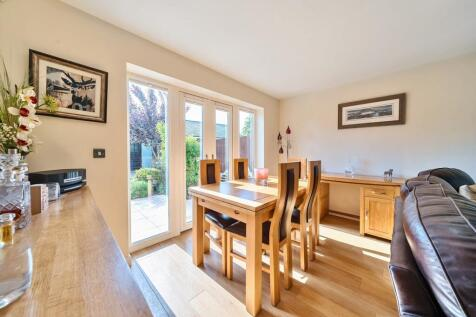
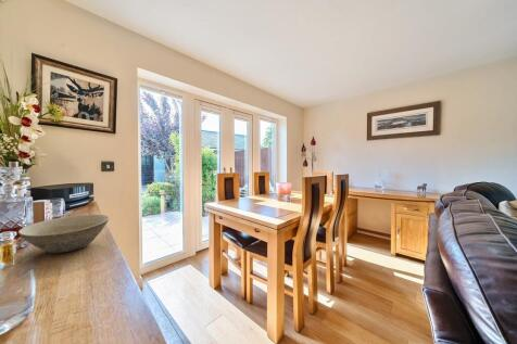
+ bowl [17,214,110,254]
